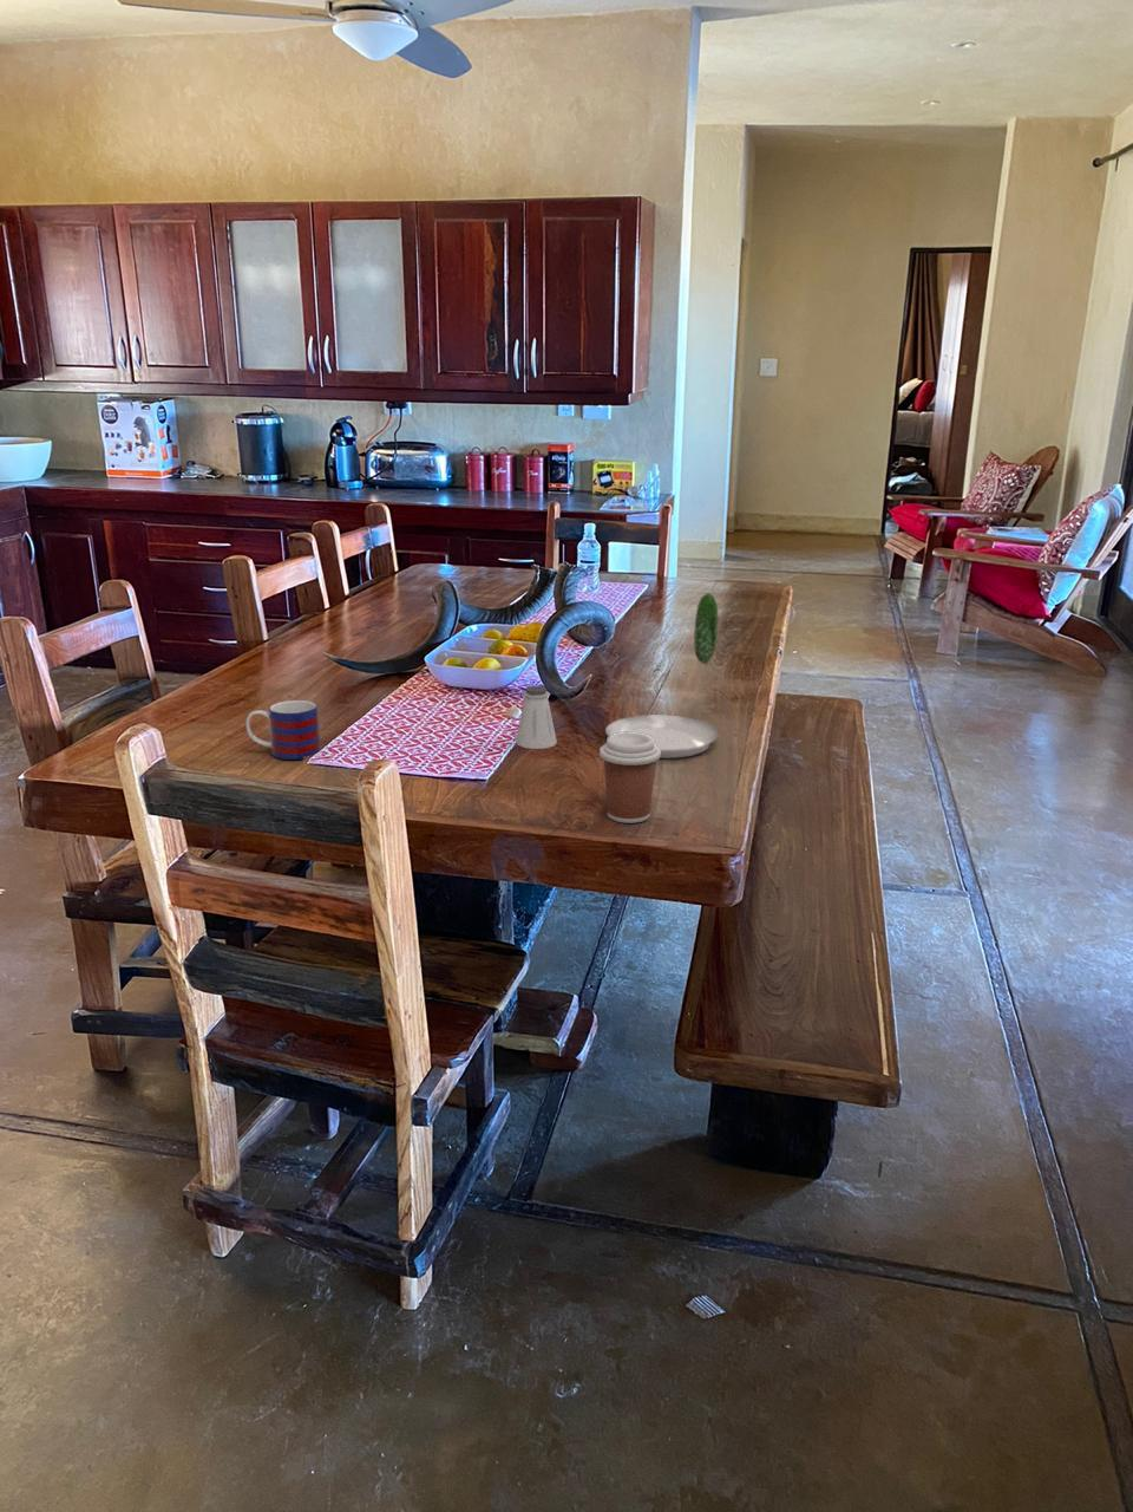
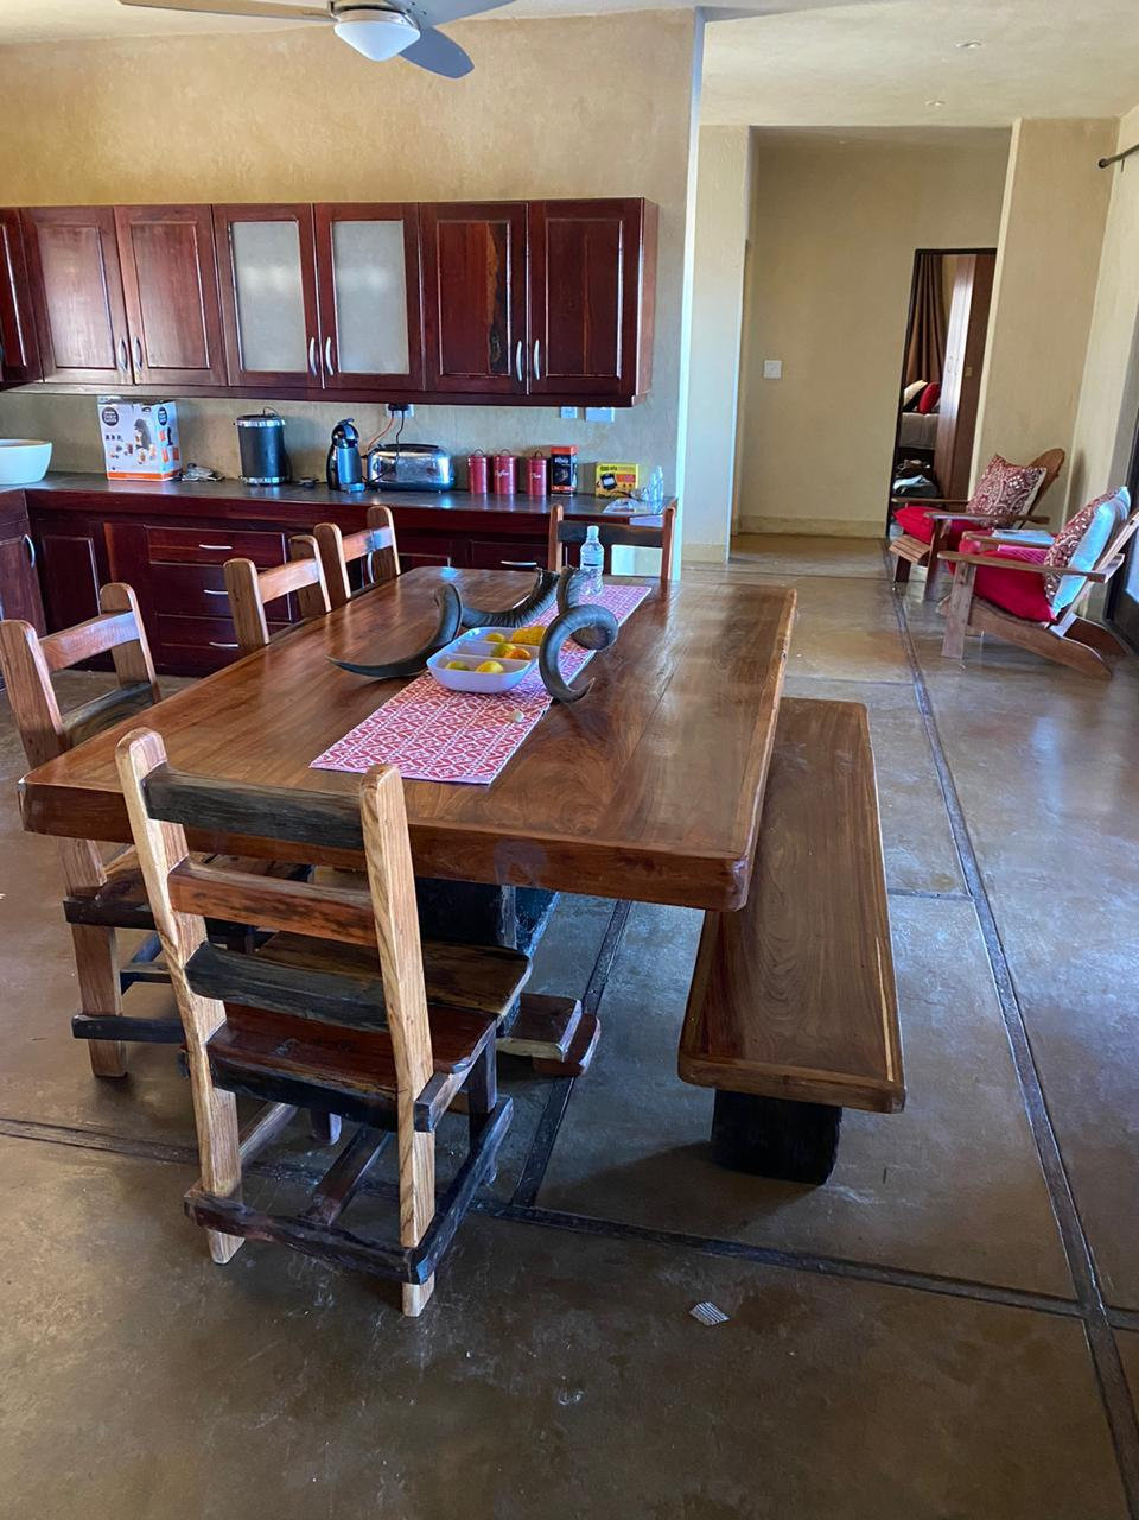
- saltshaker [514,685,558,750]
- plate [605,592,720,760]
- coffee cup [599,731,661,825]
- mug [245,699,321,761]
